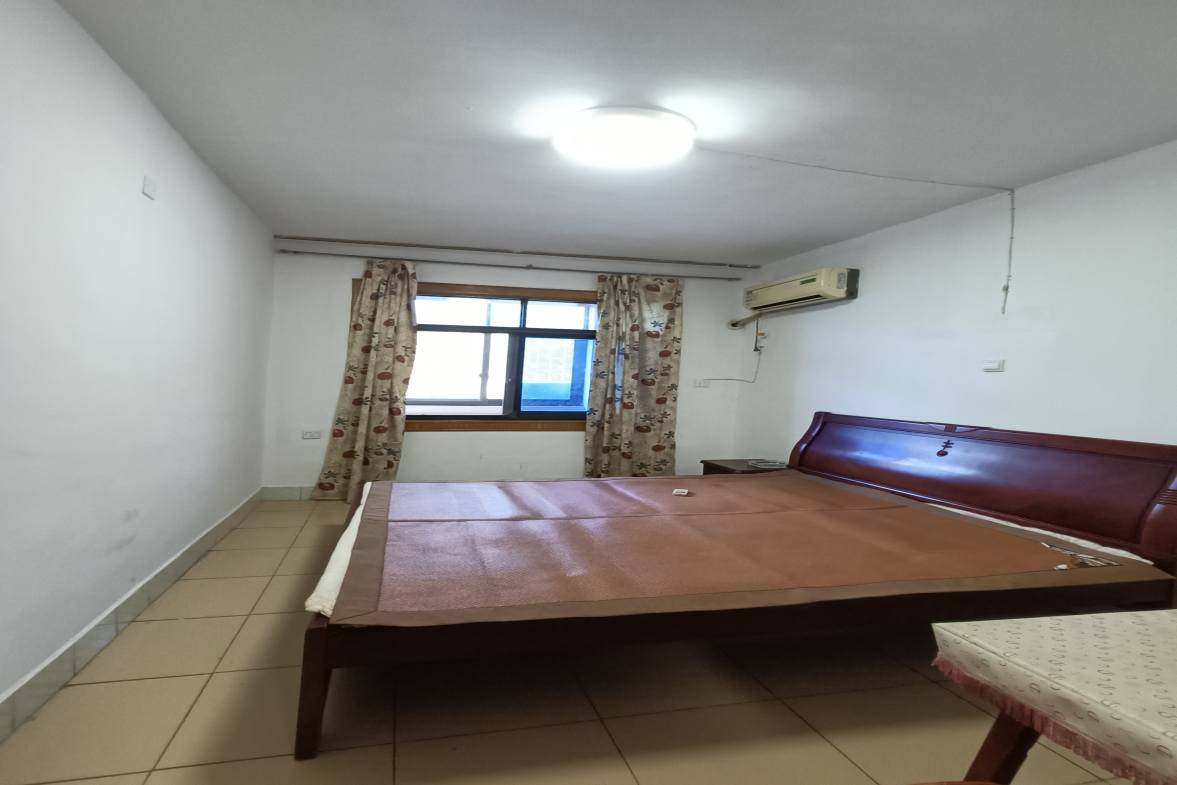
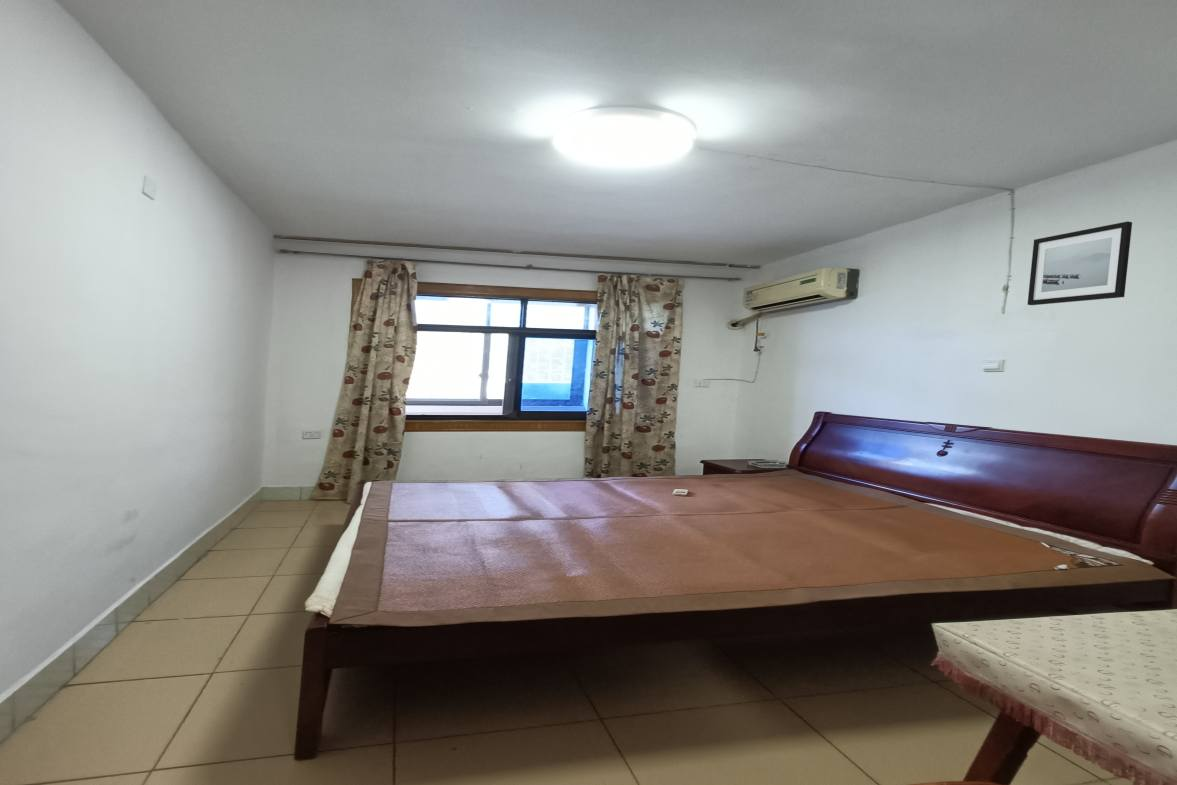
+ wall art [1027,220,1133,306]
